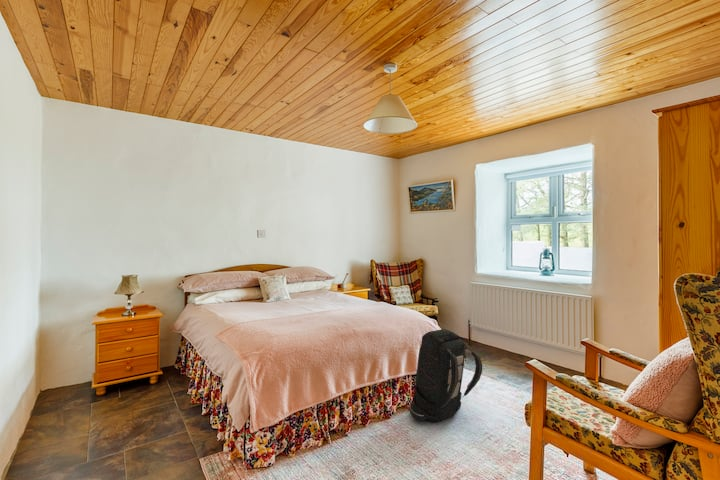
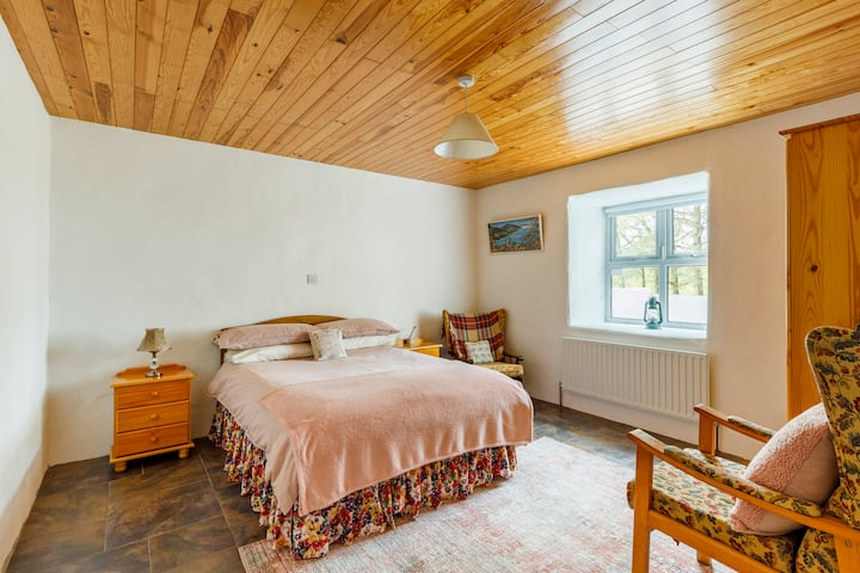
- backpack [407,328,483,423]
